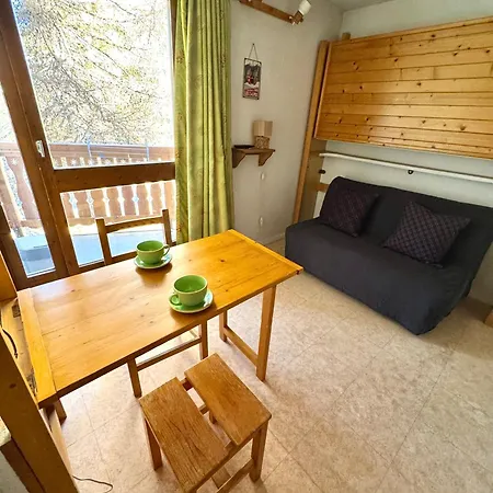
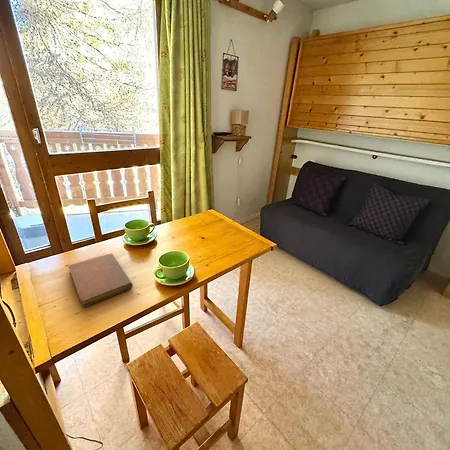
+ notebook [67,252,134,308]
